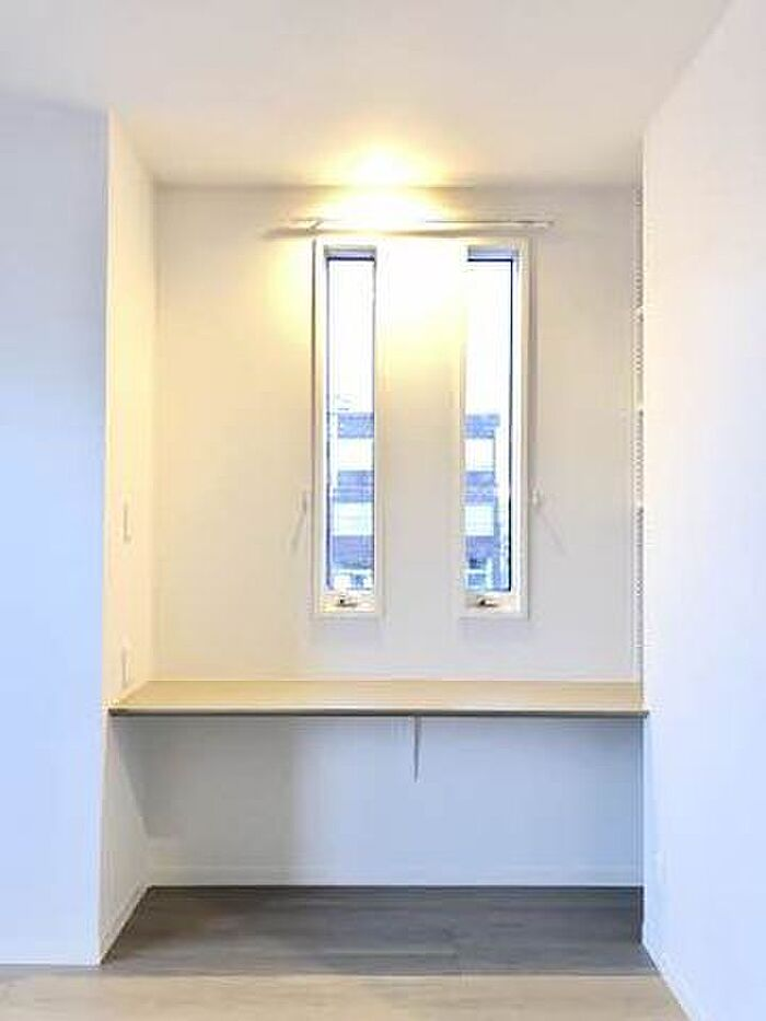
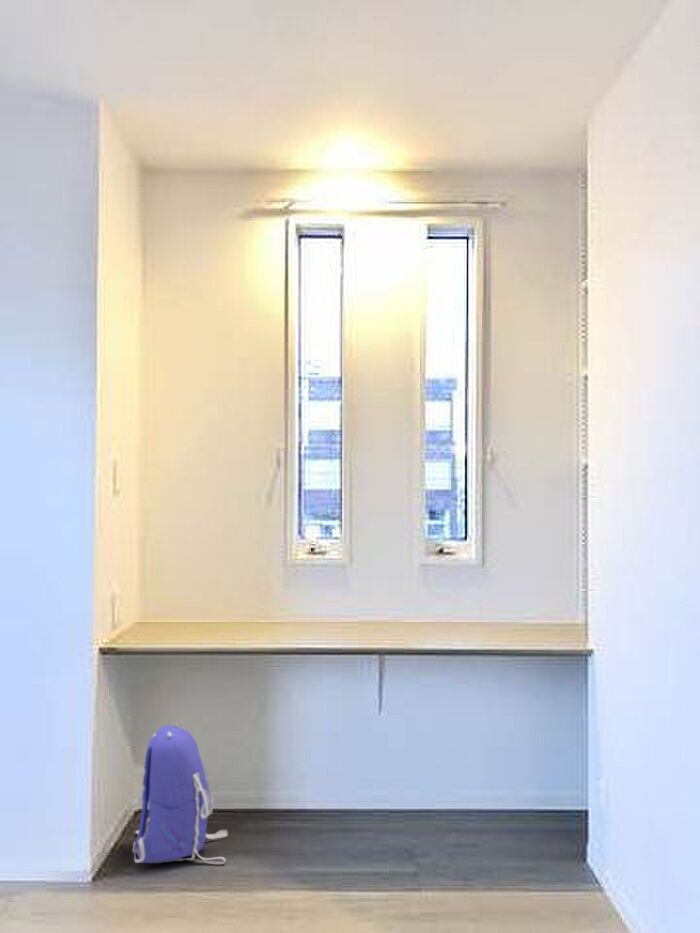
+ backpack [132,721,228,865]
